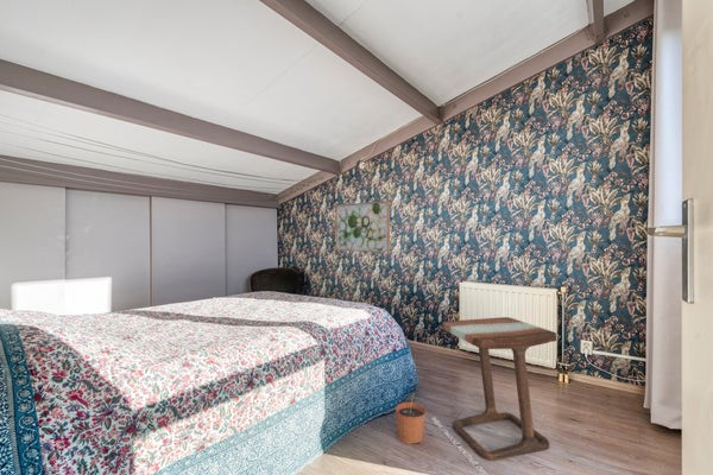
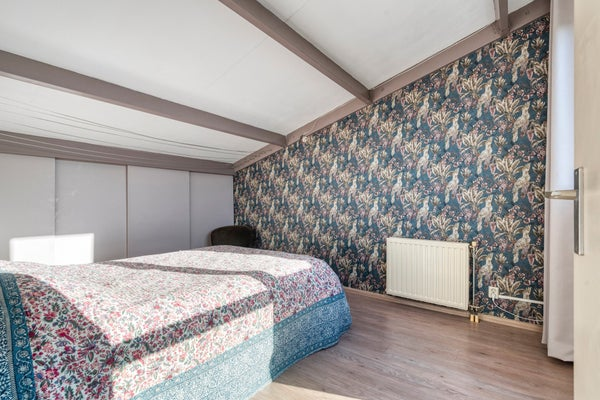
- side table [430,316,557,475]
- plant pot [395,392,427,445]
- wall art [334,200,391,253]
